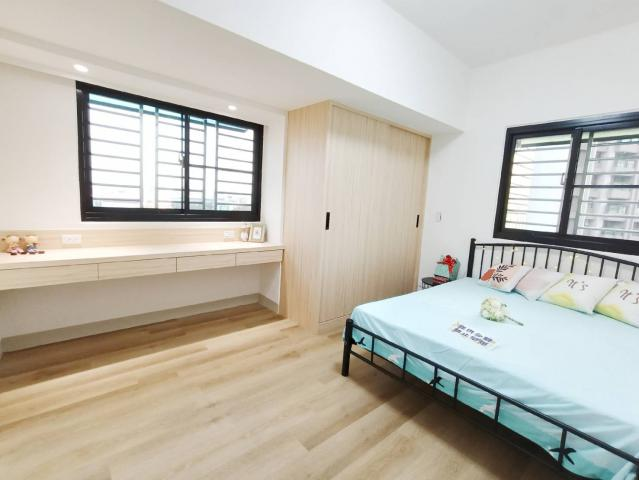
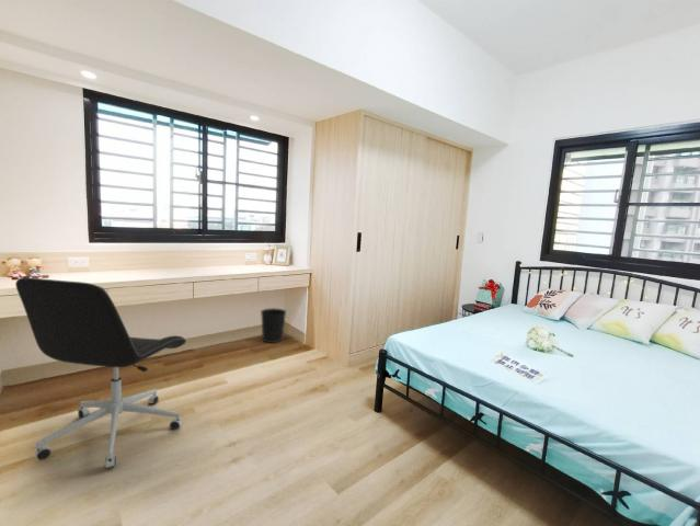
+ office chair [14,276,187,470]
+ wastebasket [260,307,287,344]
